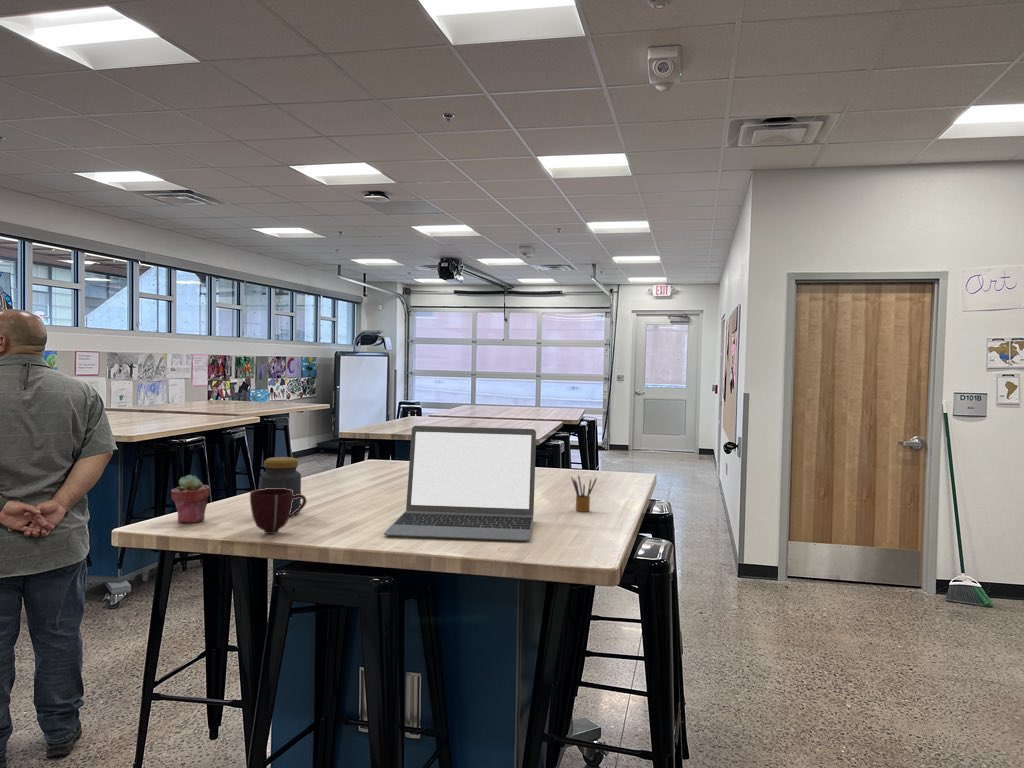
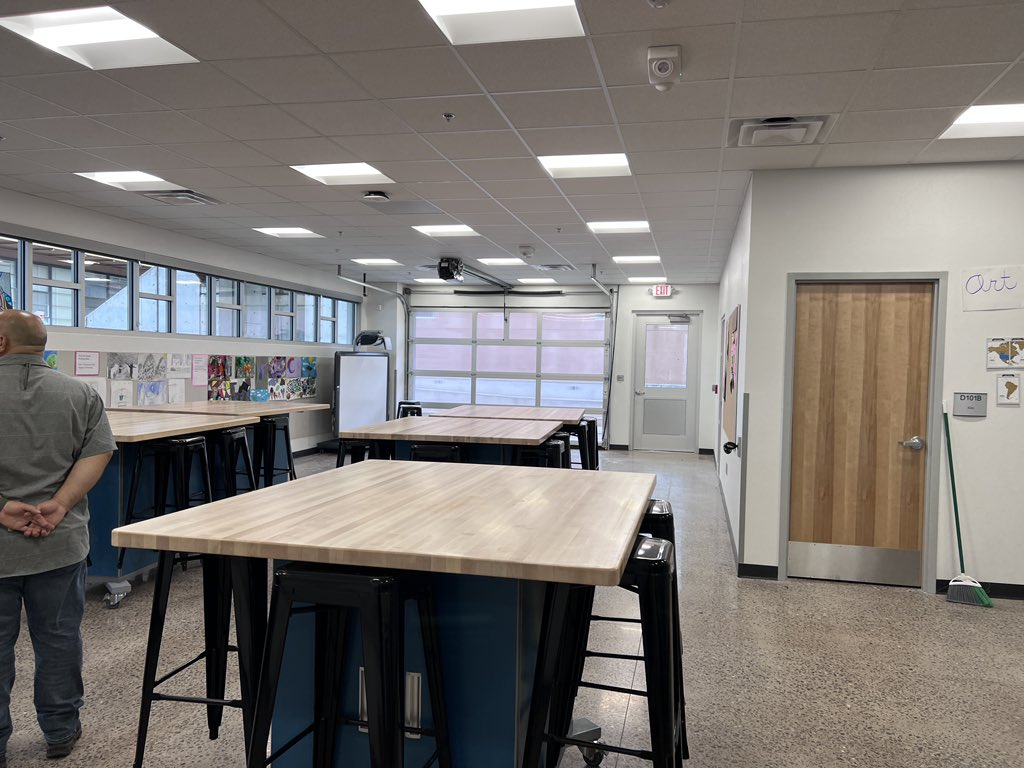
- mug [249,488,308,535]
- jar [259,456,302,516]
- pencil box [570,474,598,513]
- laptop [383,425,537,543]
- potted succulent [170,474,211,524]
